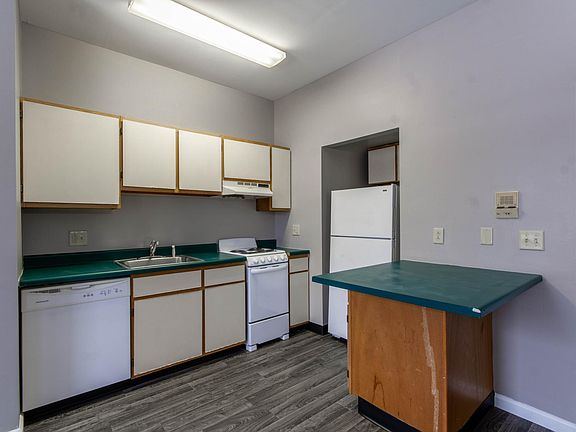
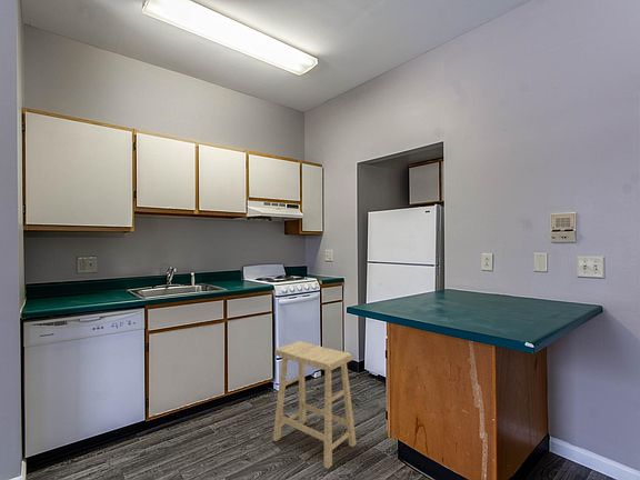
+ stool [272,340,358,470]
